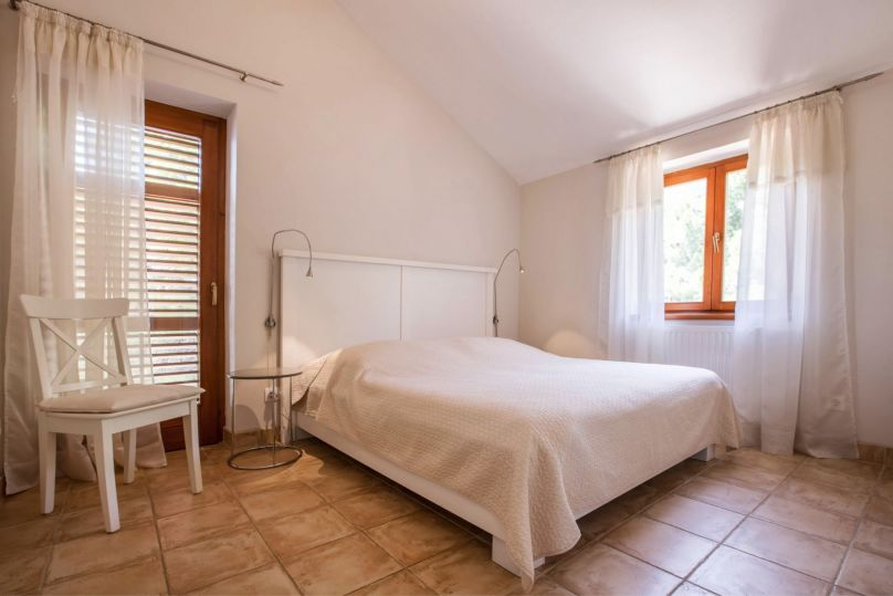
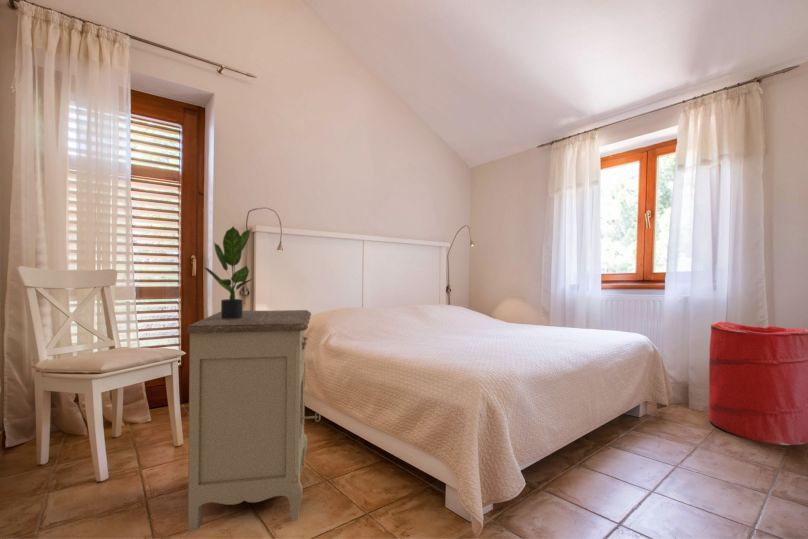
+ potted plant [202,225,253,319]
+ laundry hamper [708,321,808,446]
+ nightstand [186,309,321,532]
